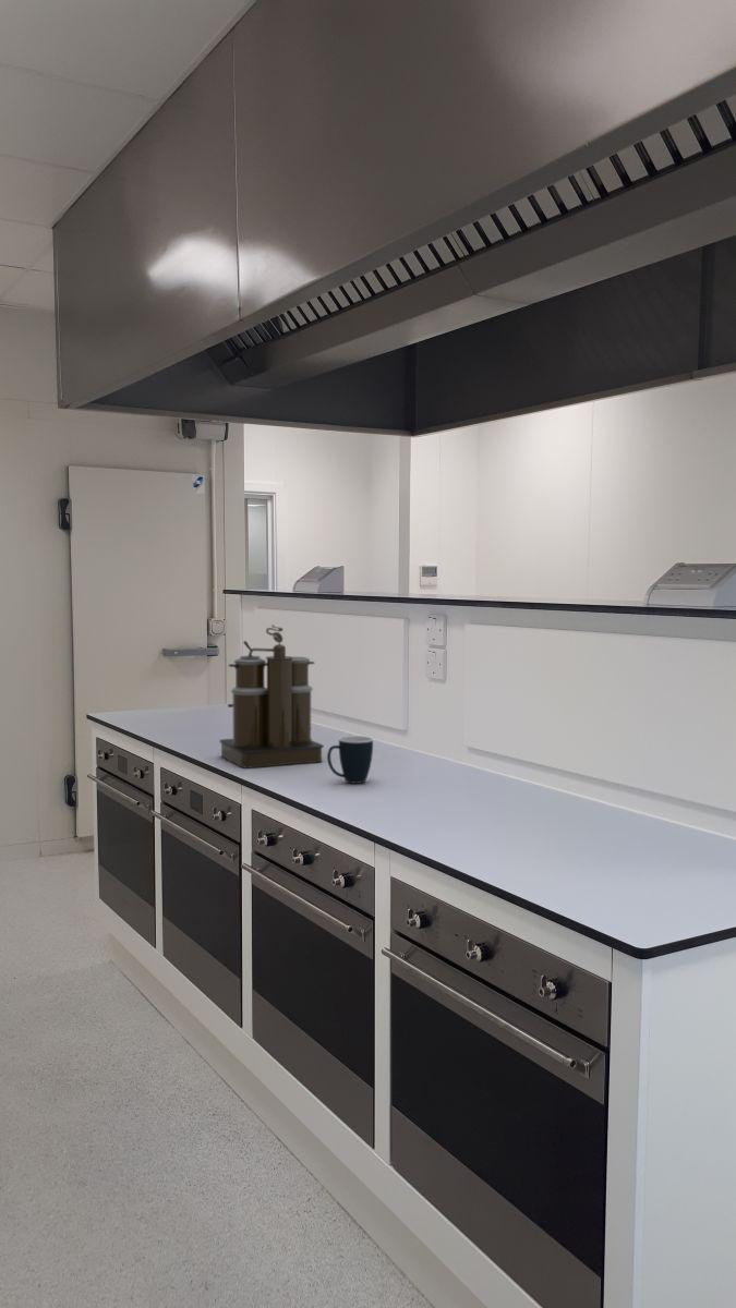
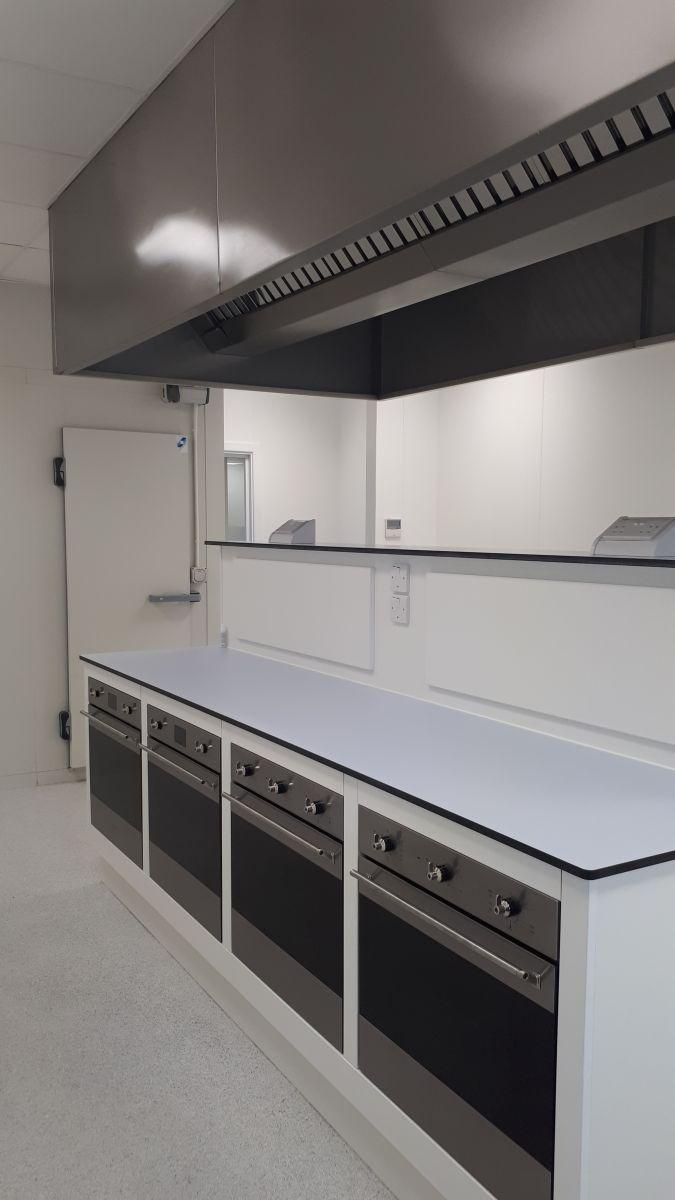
- coffee maker [218,623,325,768]
- mug [326,735,374,785]
